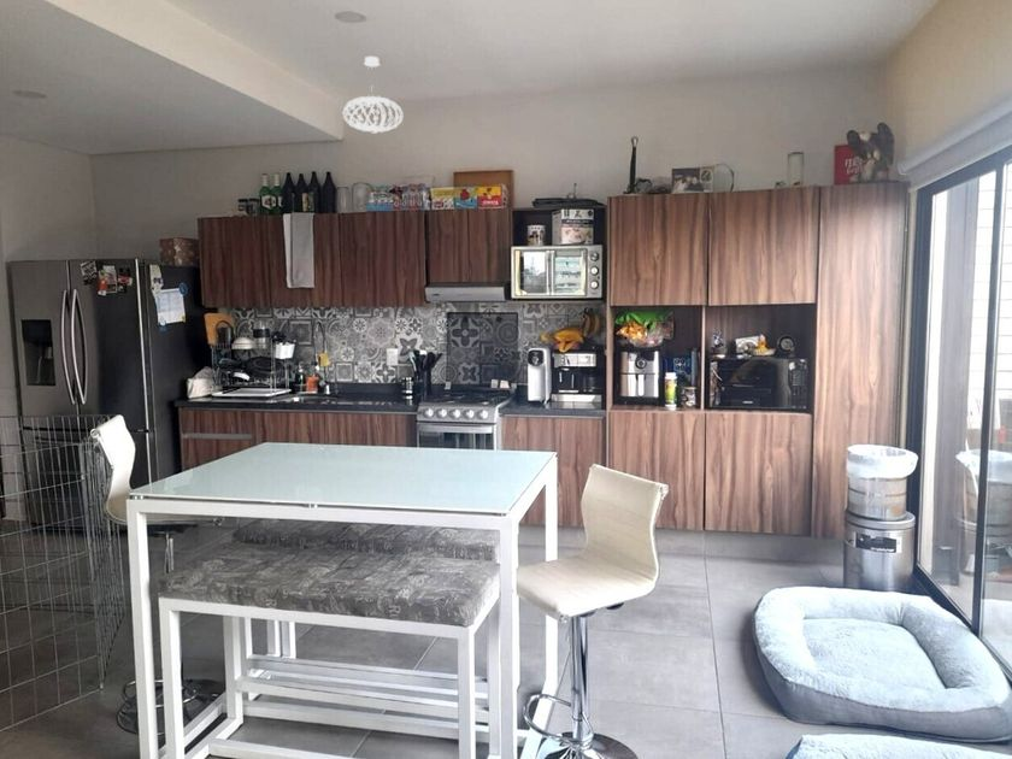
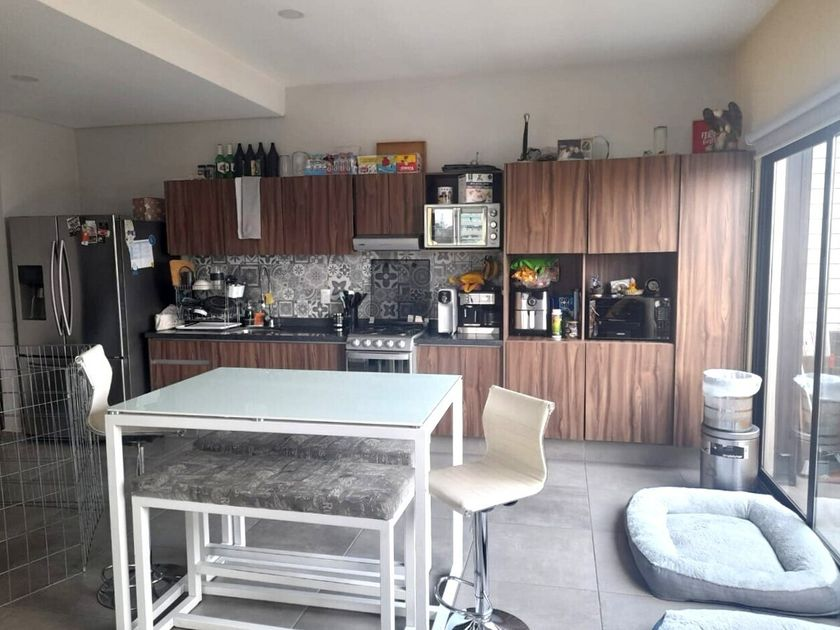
- pendant light [342,55,404,135]
